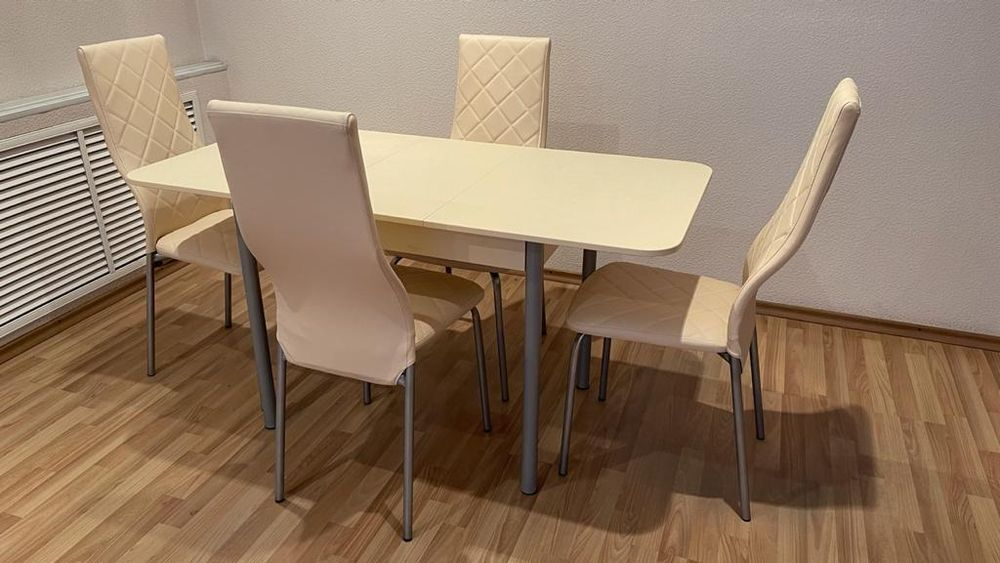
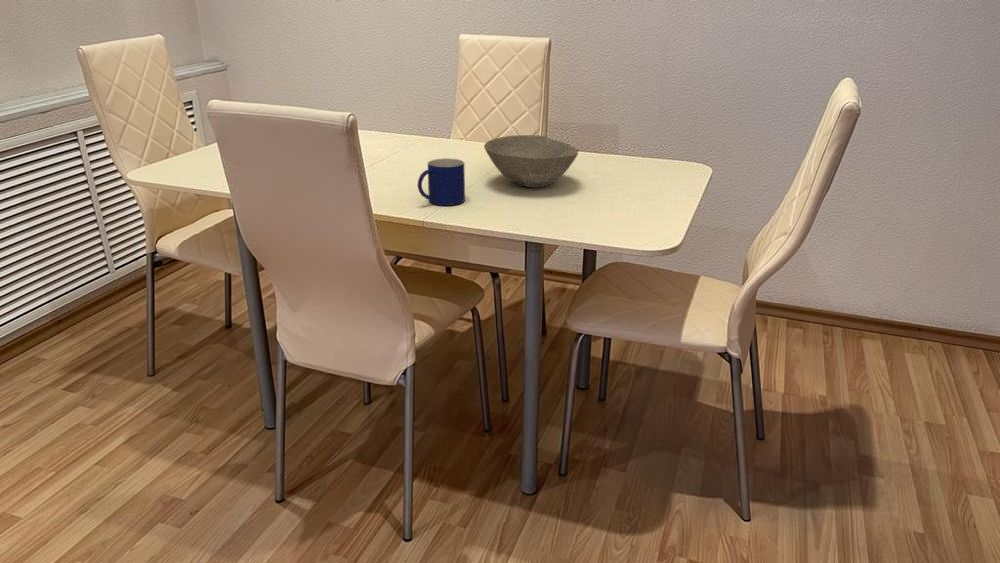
+ bowl [483,134,580,189]
+ mug [417,157,466,206]
